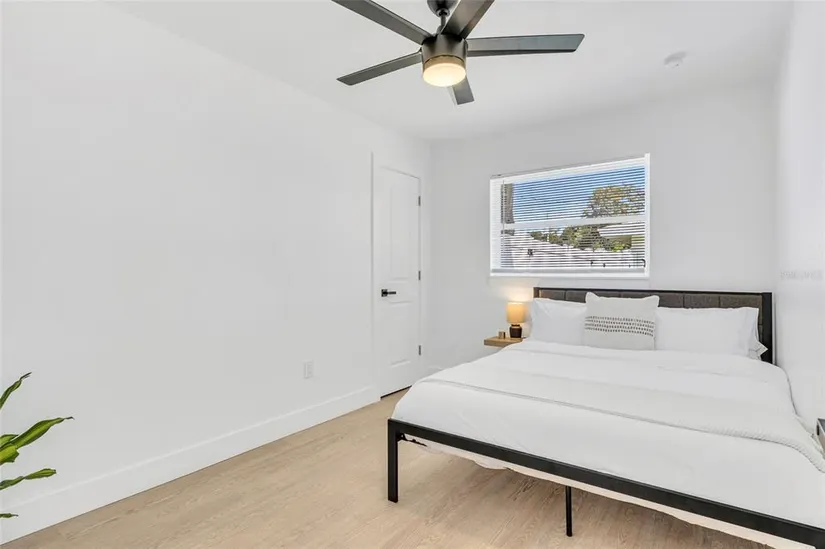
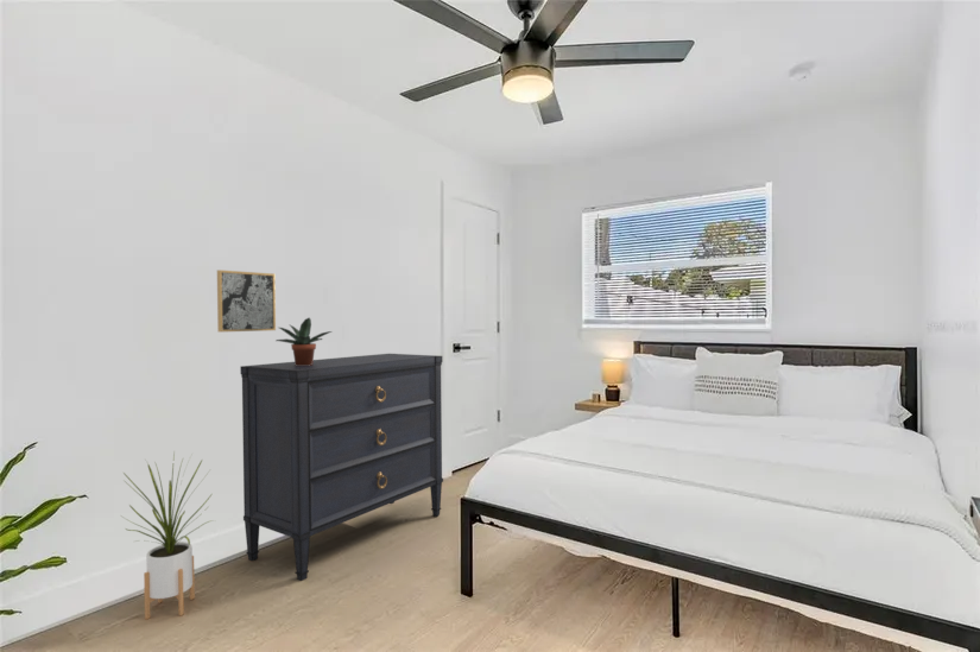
+ house plant [121,451,215,620]
+ wall art [216,268,277,333]
+ potted plant [274,317,334,366]
+ dresser [239,353,444,582]
